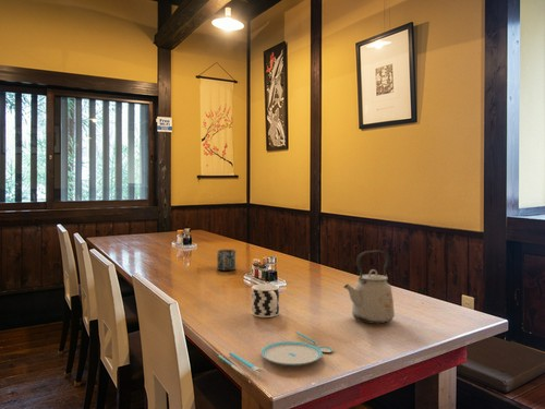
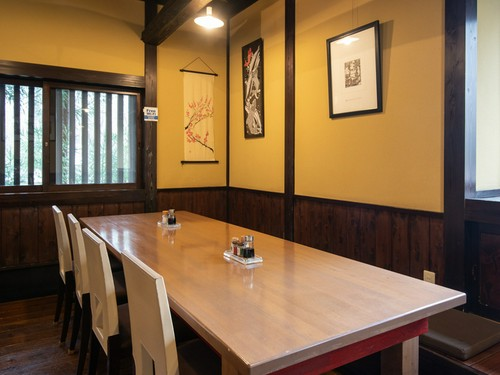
- kettle [342,250,396,325]
- cup [216,249,237,272]
- plate [218,330,334,378]
- cup [251,284,280,318]
